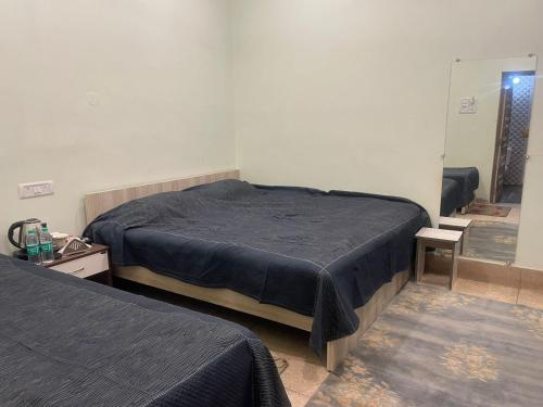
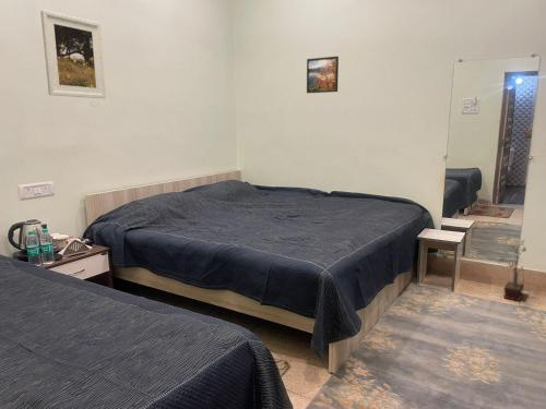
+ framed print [39,9,107,99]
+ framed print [306,56,340,94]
+ potted plant [497,239,527,302]
